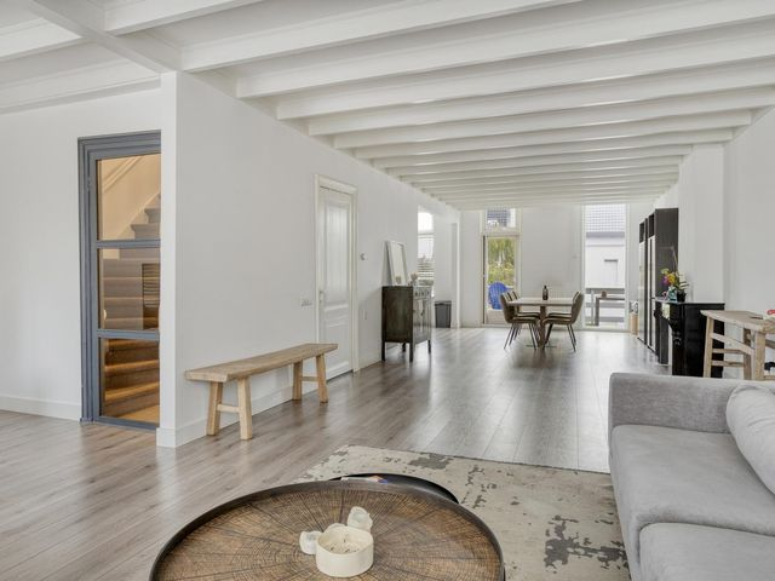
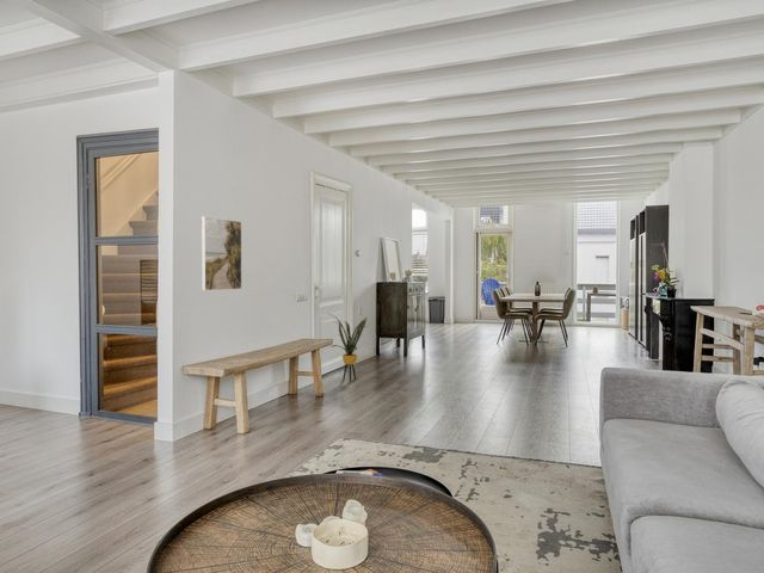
+ house plant [328,313,368,383]
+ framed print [201,215,244,291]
